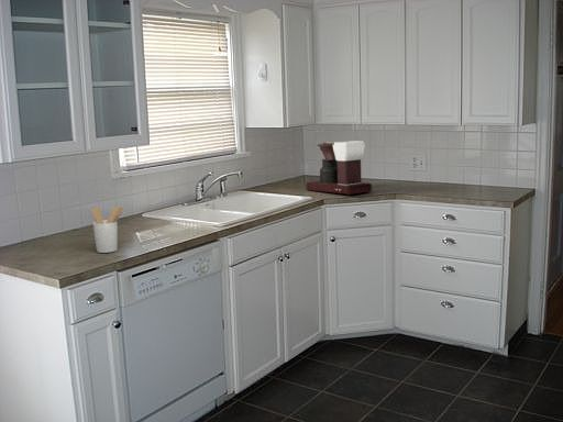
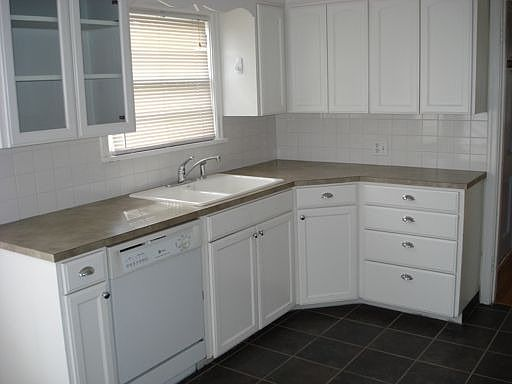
- utensil holder [90,206,125,254]
- coffee maker [305,140,373,197]
